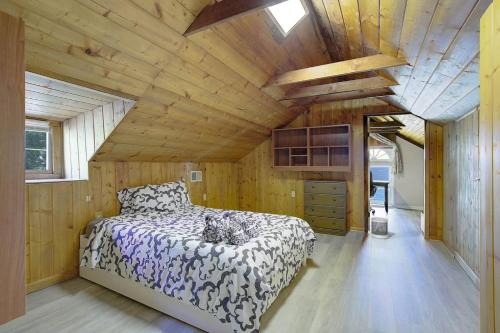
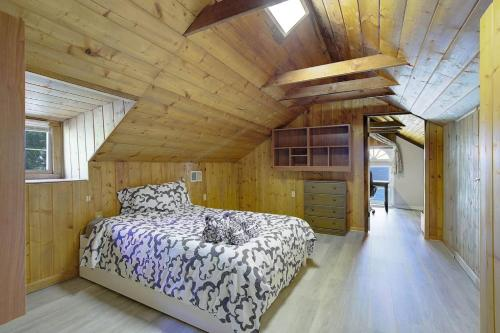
- wastebasket [370,216,389,240]
